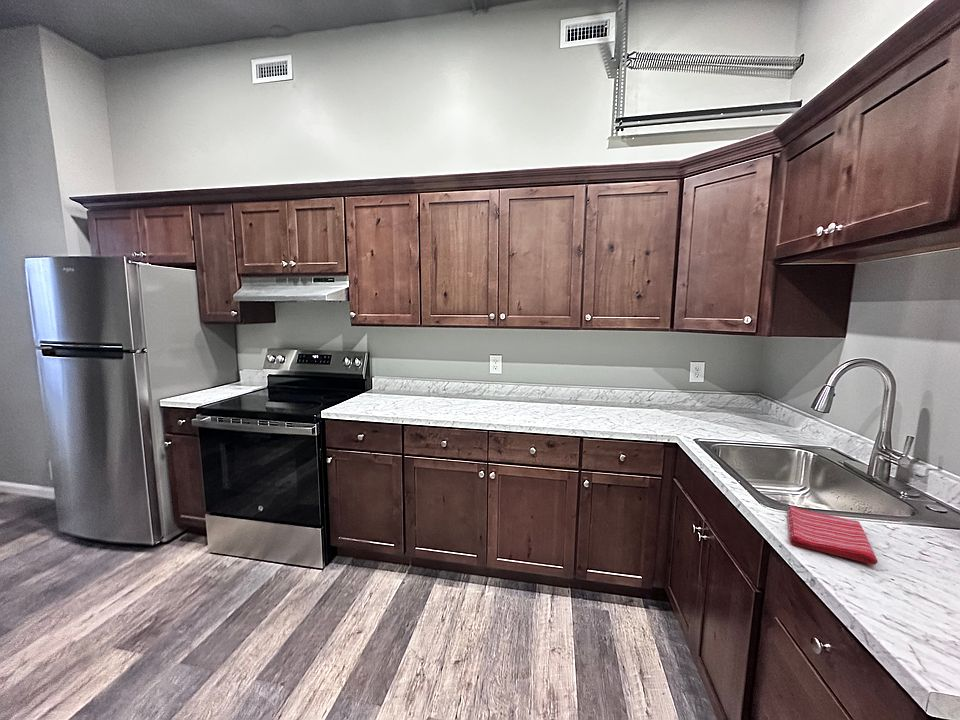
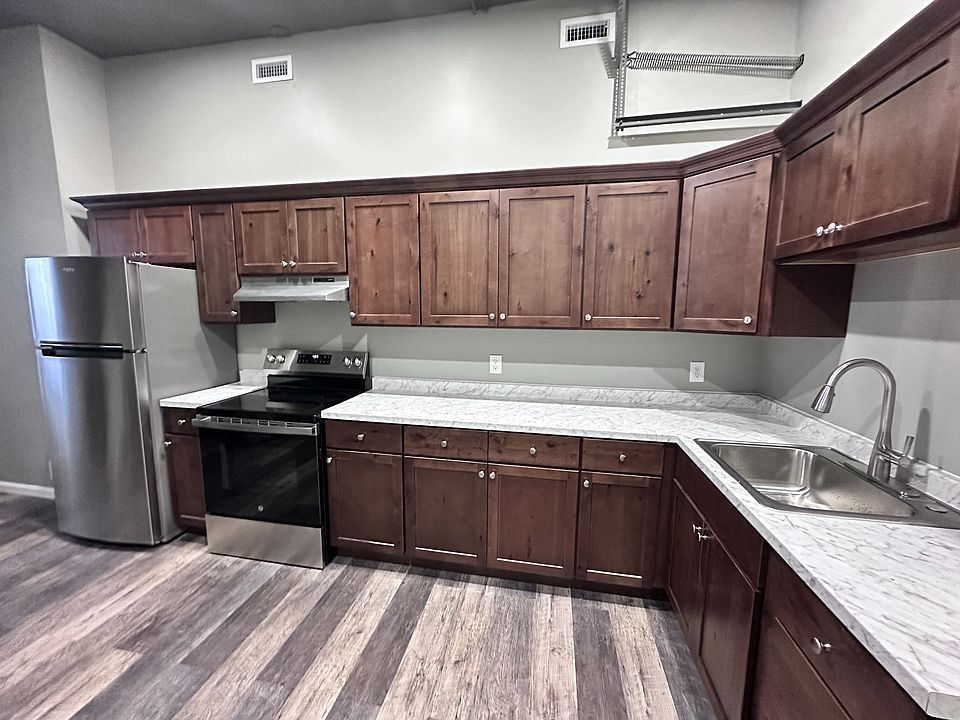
- dish towel [787,505,878,565]
